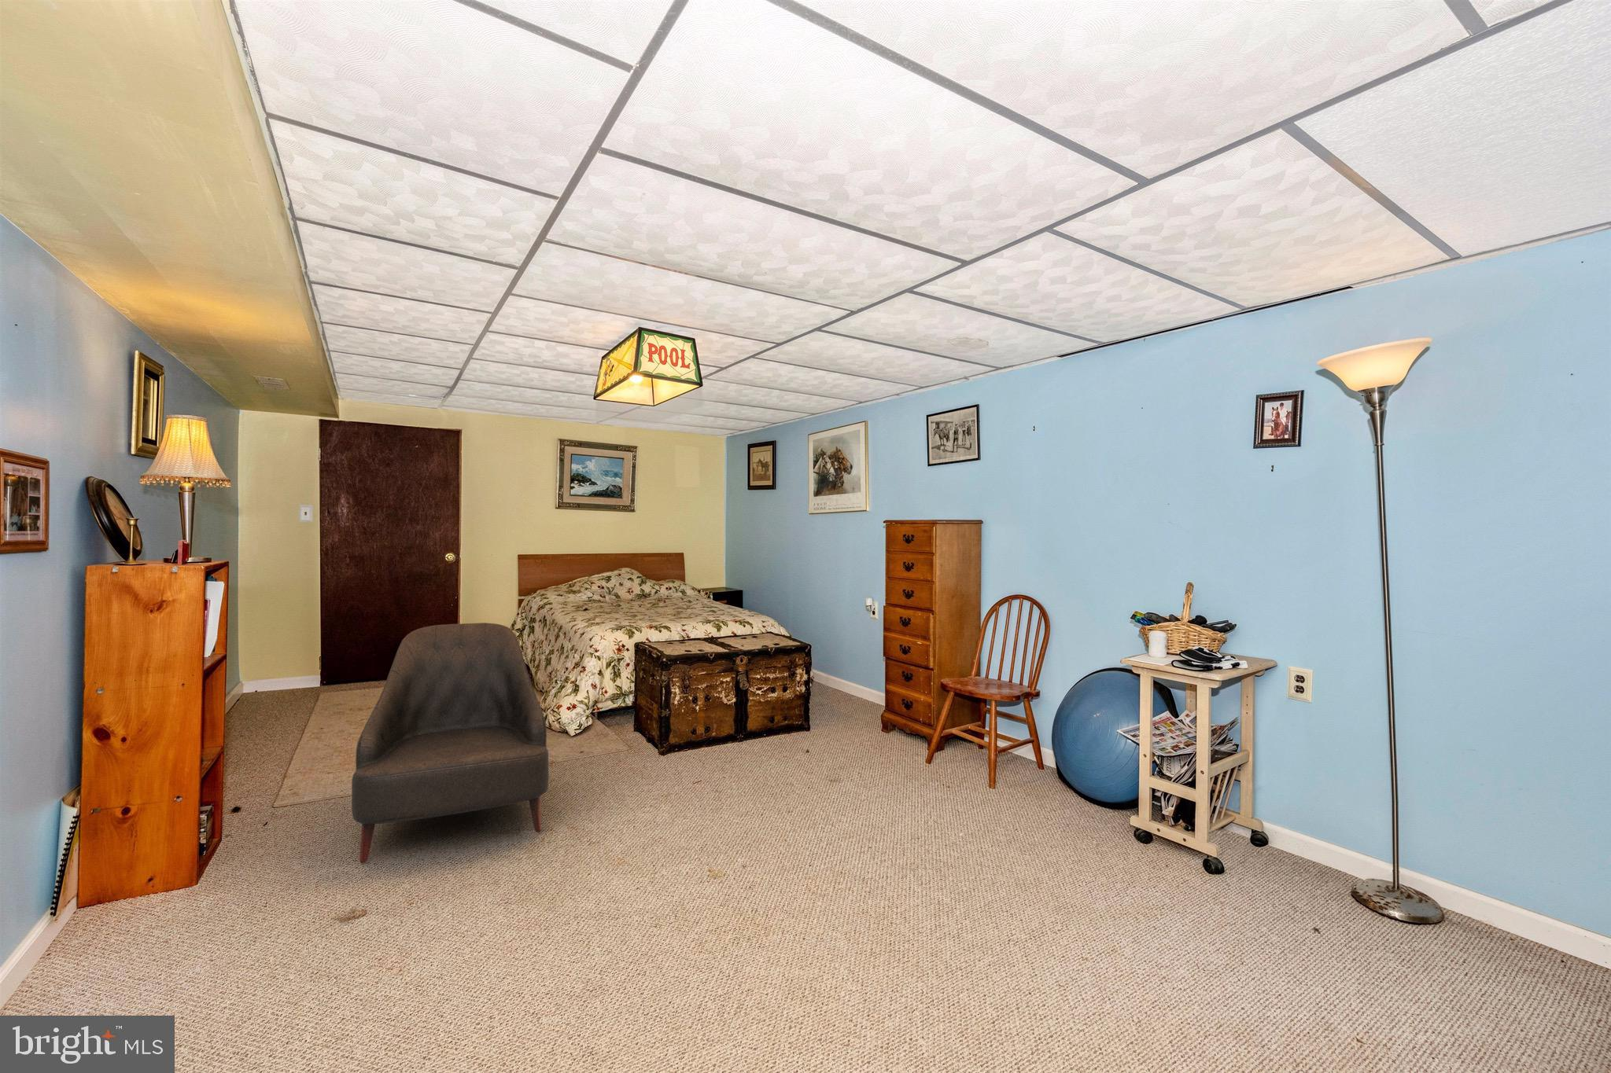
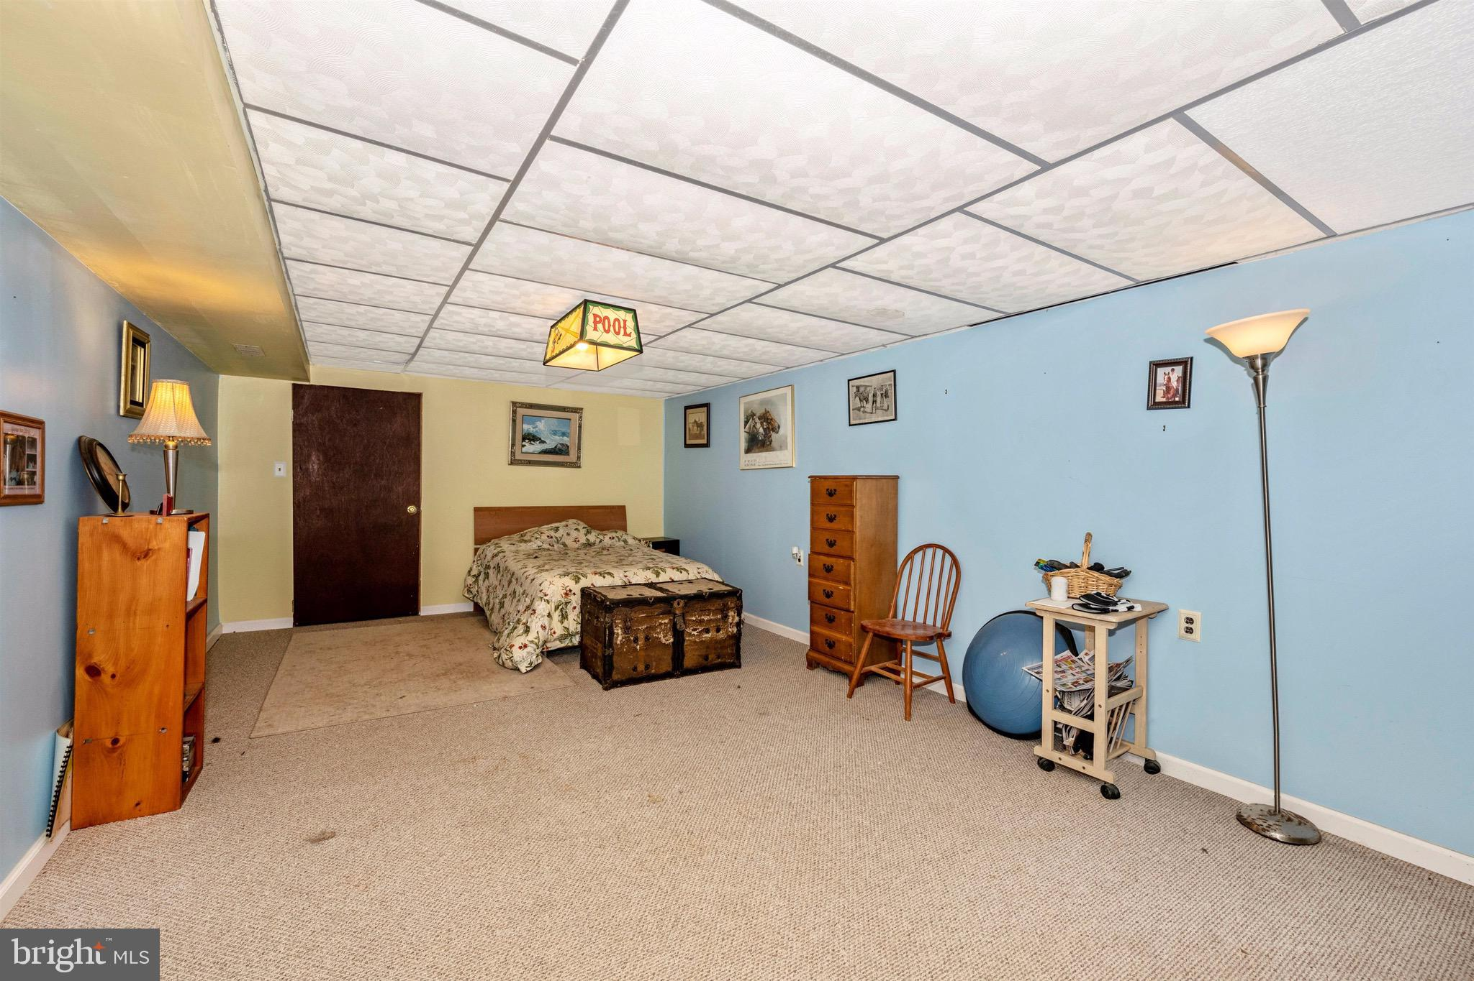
- leather [351,622,549,863]
